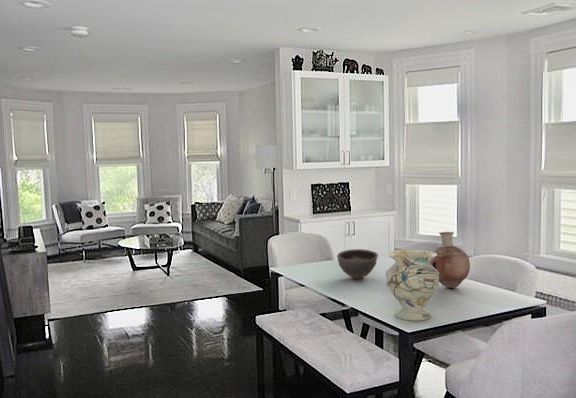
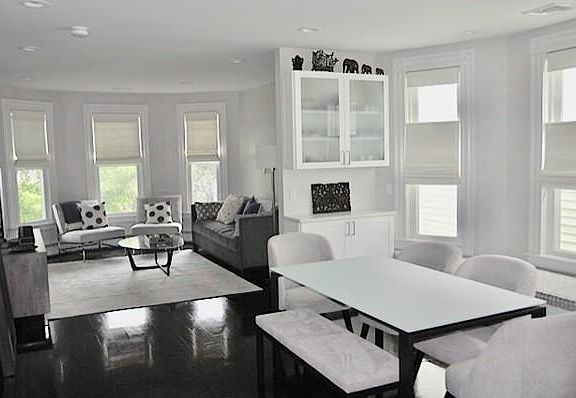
- decorative vase [385,249,439,322]
- vase [429,231,471,289]
- bowl [336,248,379,280]
